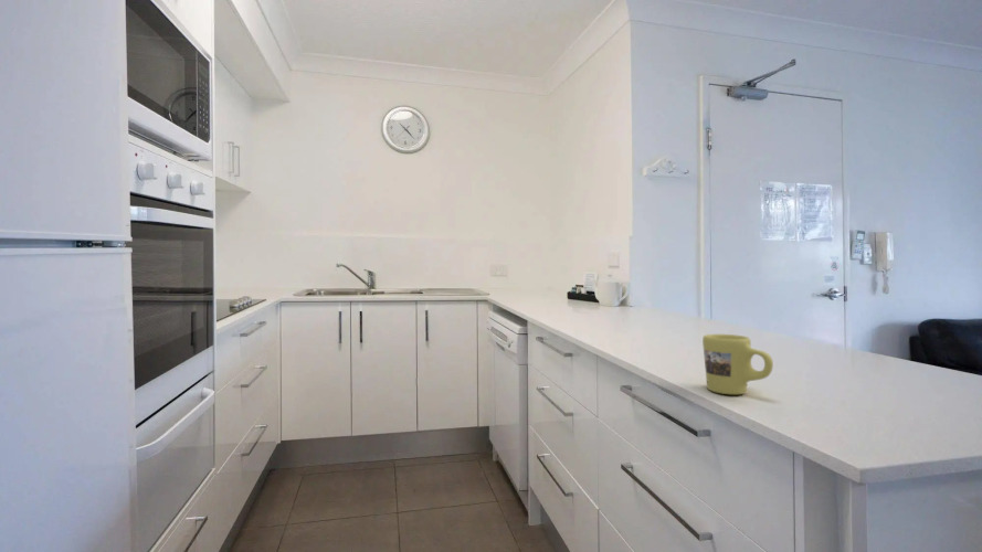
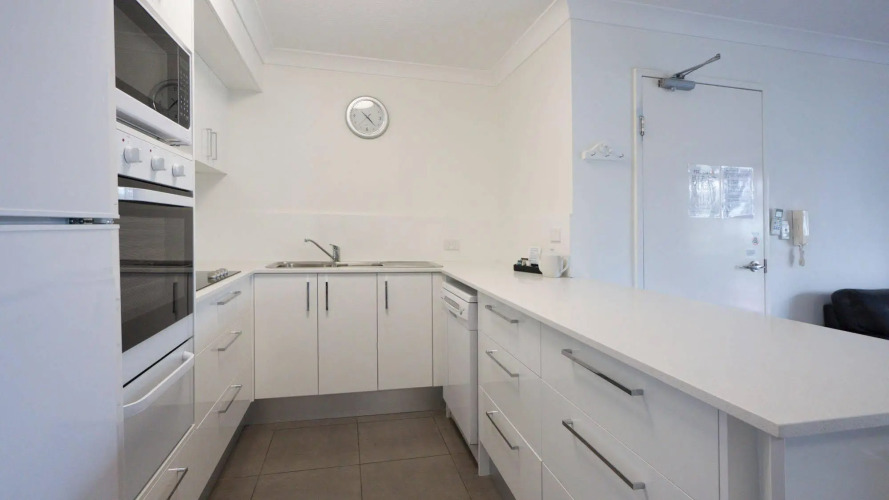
- mug [701,333,774,395]
